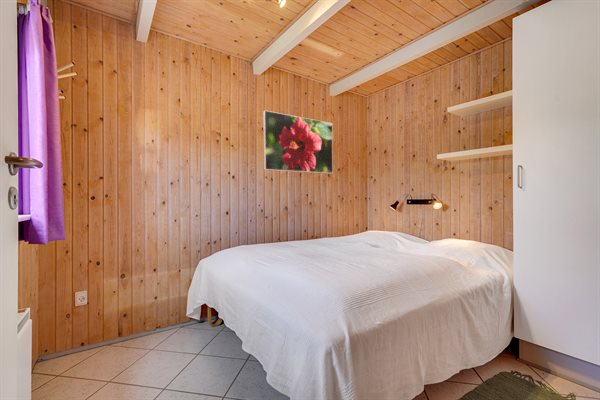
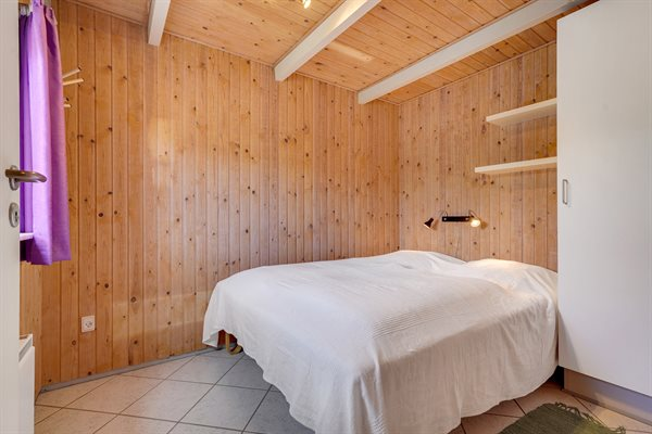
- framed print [262,109,334,174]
